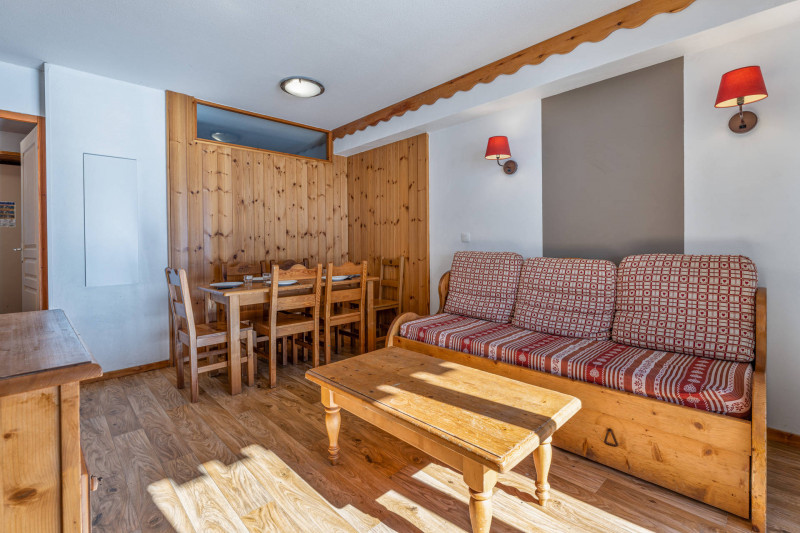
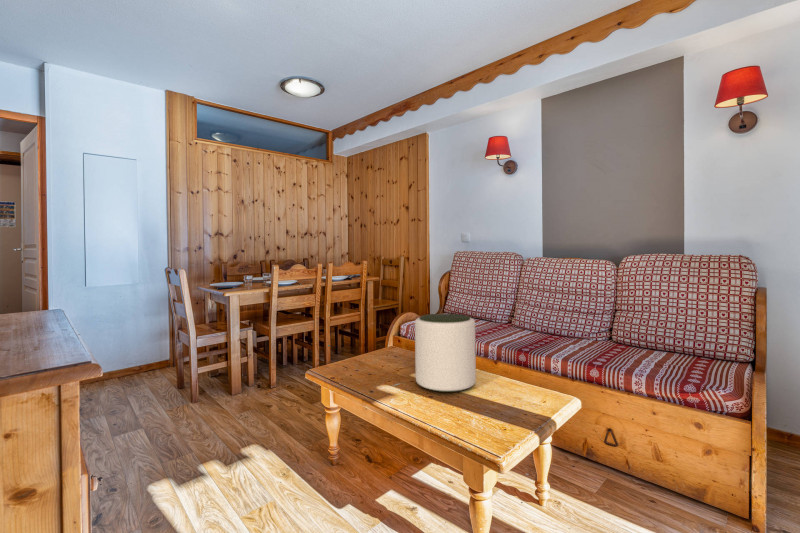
+ plant pot [414,313,477,393]
